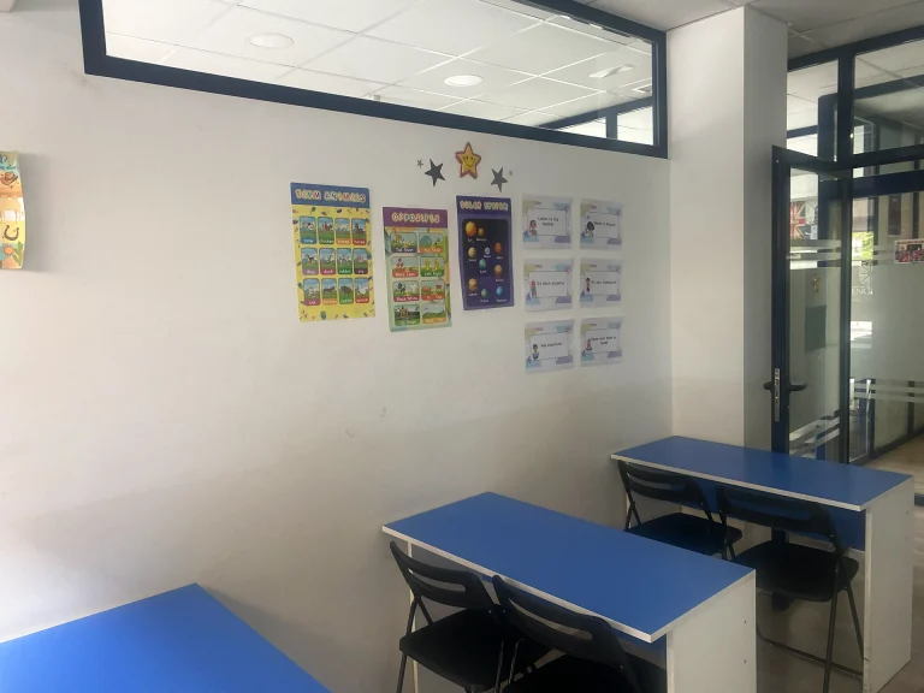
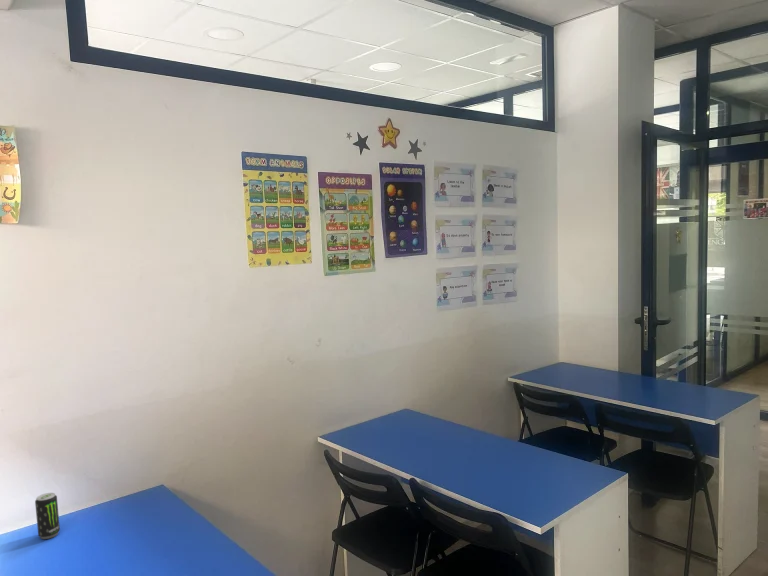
+ beverage can [34,492,61,540]
